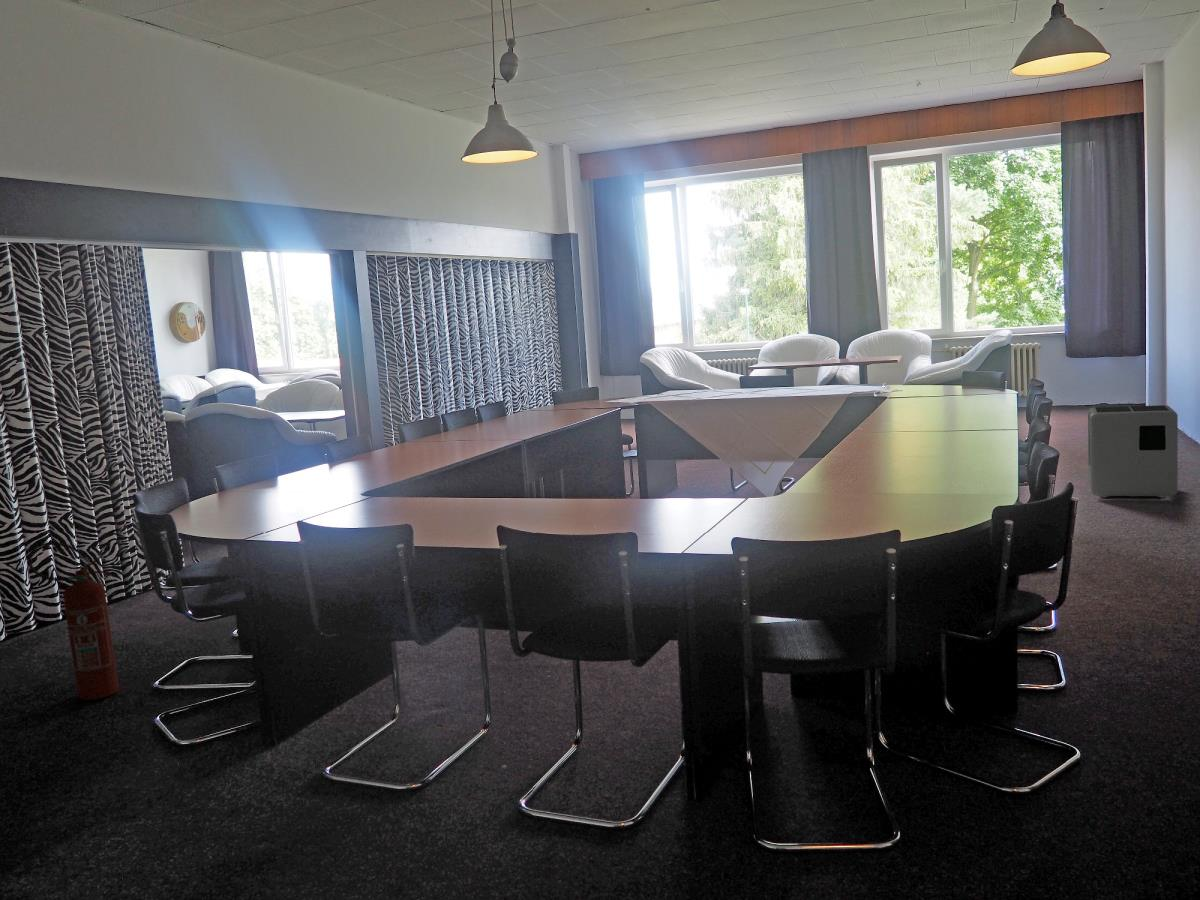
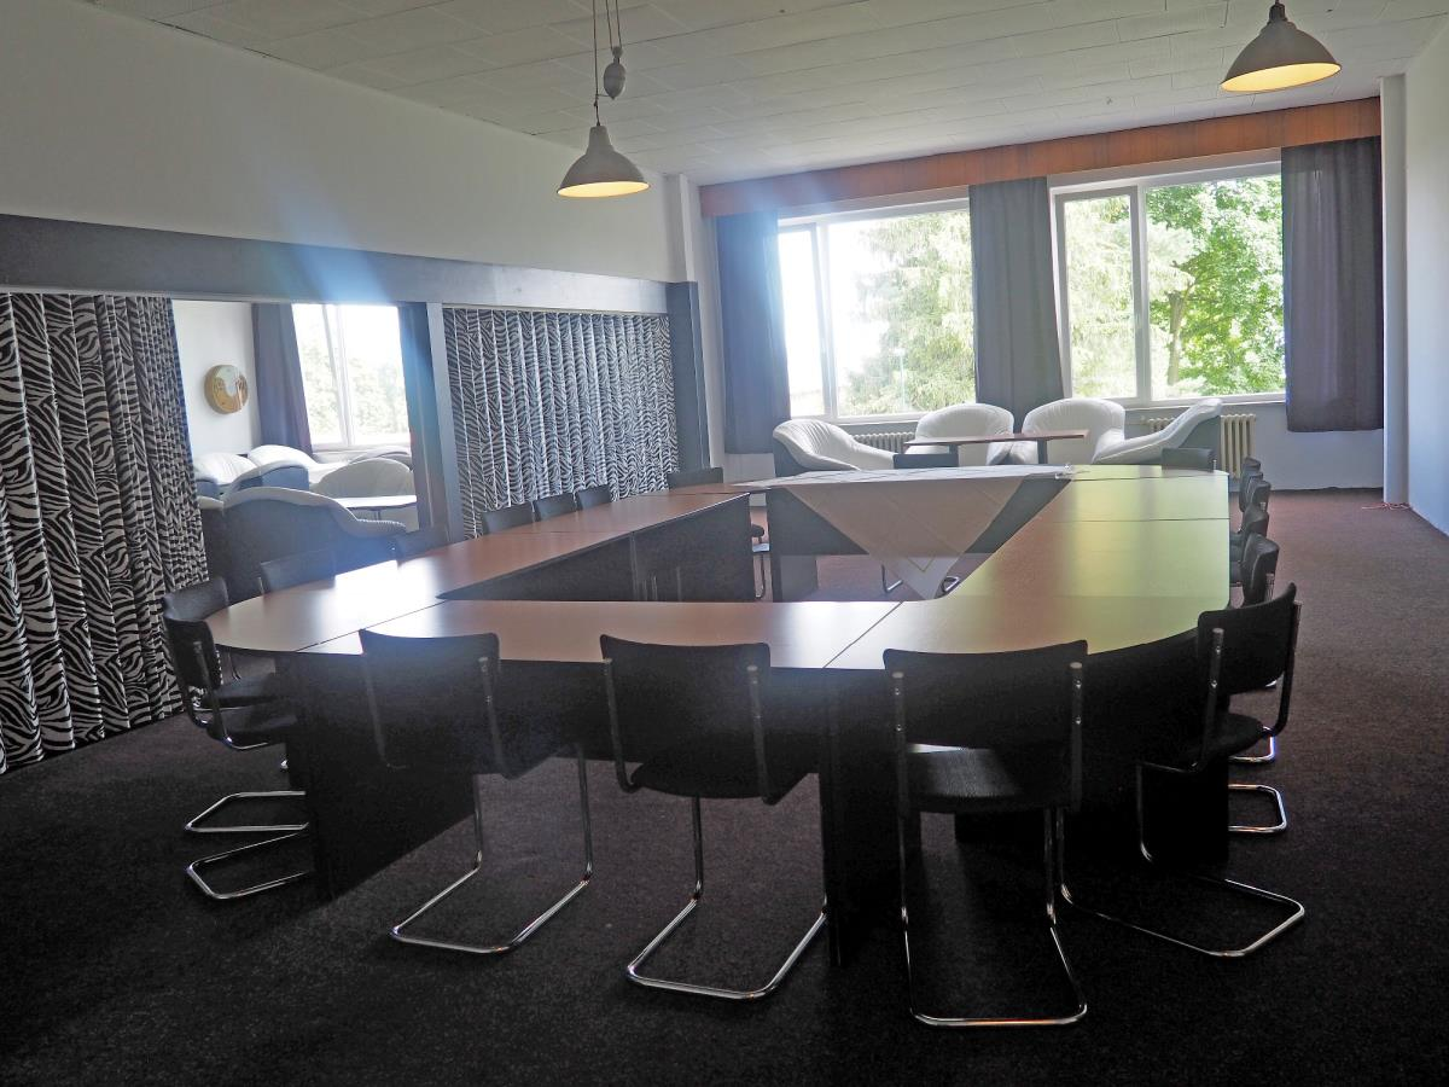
- fire extinguisher [27,541,120,701]
- air purifier [1087,404,1179,499]
